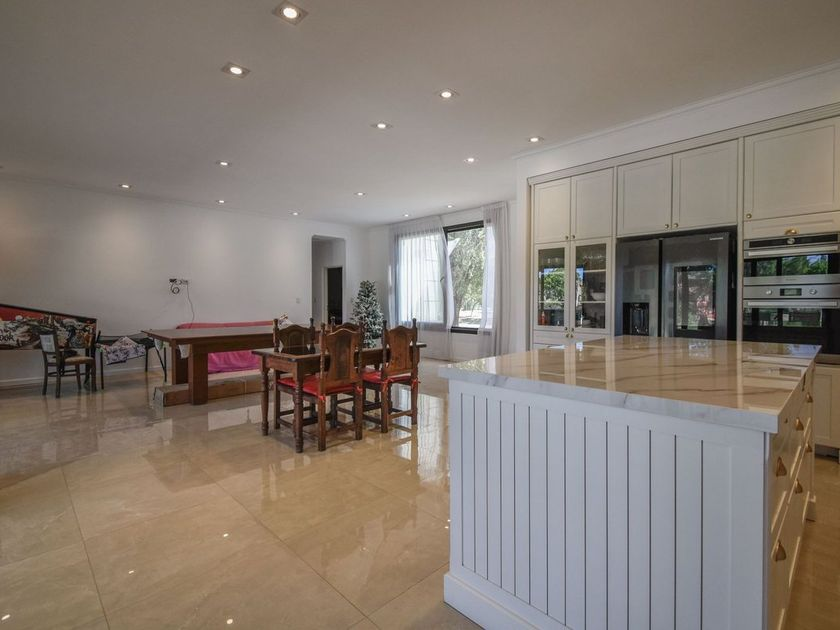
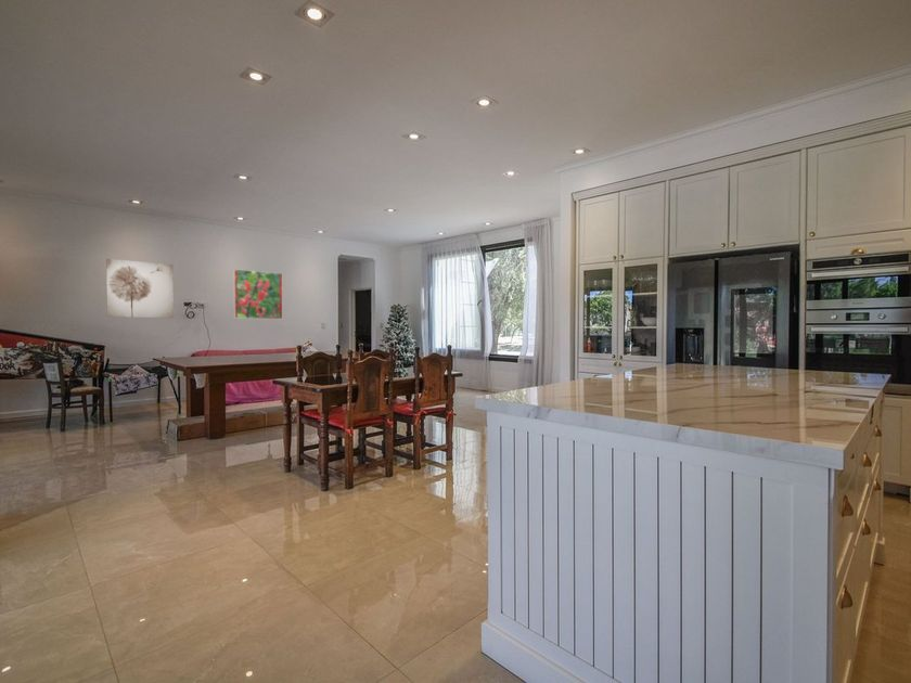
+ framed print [233,268,283,320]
+ wall art [105,258,175,319]
